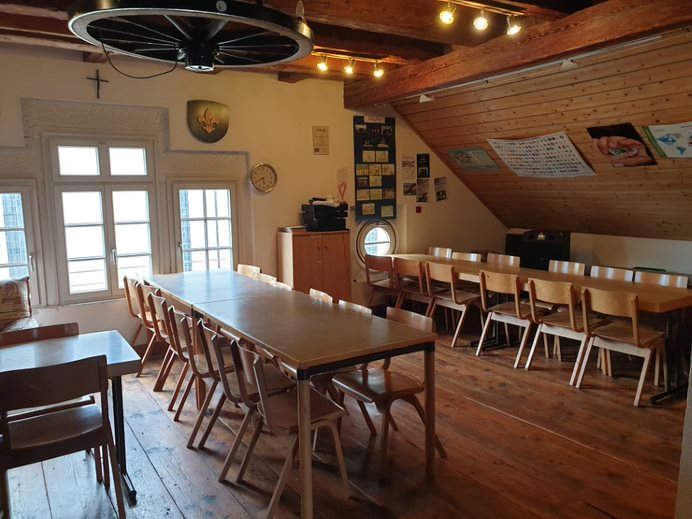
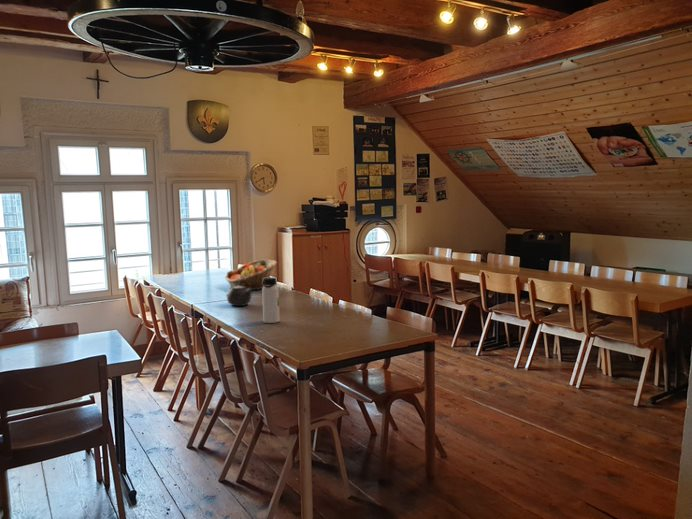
+ fruit basket [224,259,278,291]
+ water bottle [261,276,281,324]
+ teapot [226,286,253,307]
